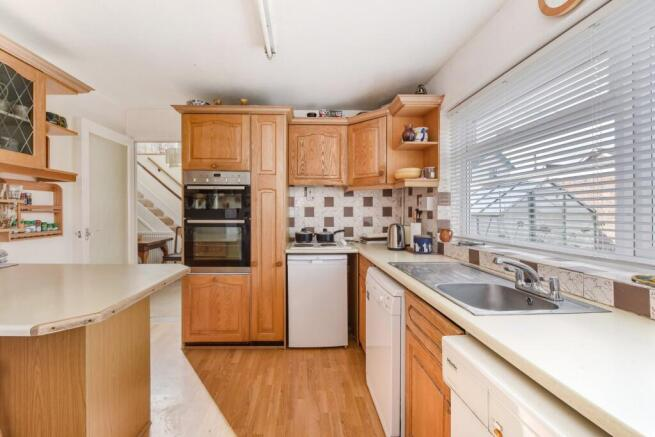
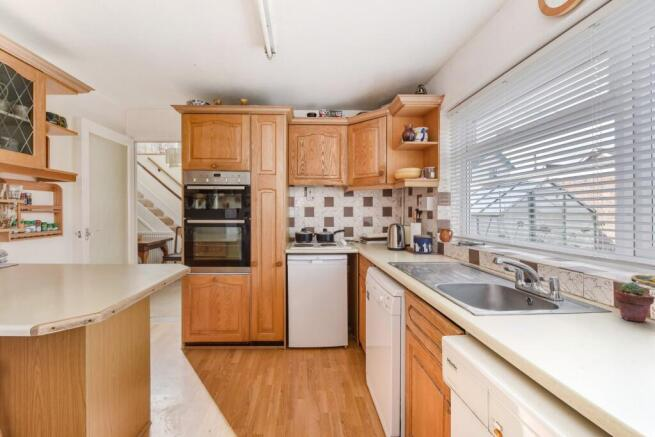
+ potted succulent [614,281,655,323]
